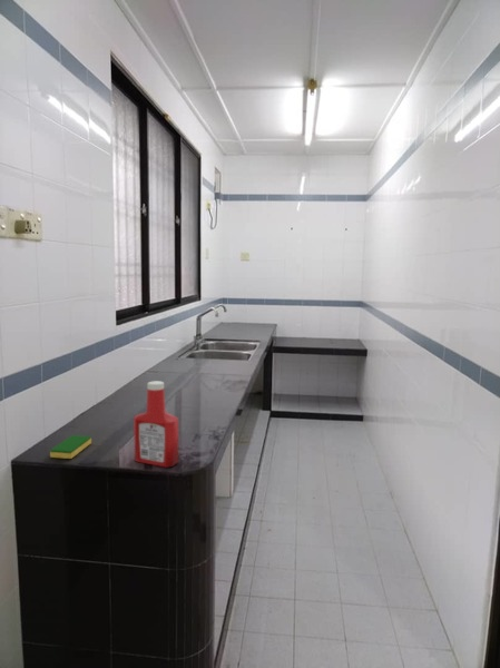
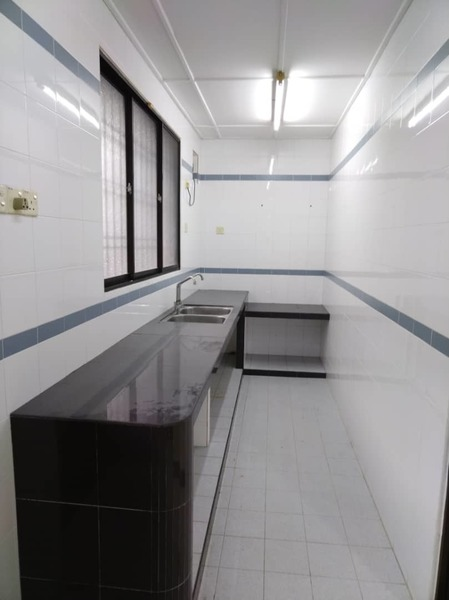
- dish sponge [49,434,92,460]
- soap bottle [133,380,179,469]
